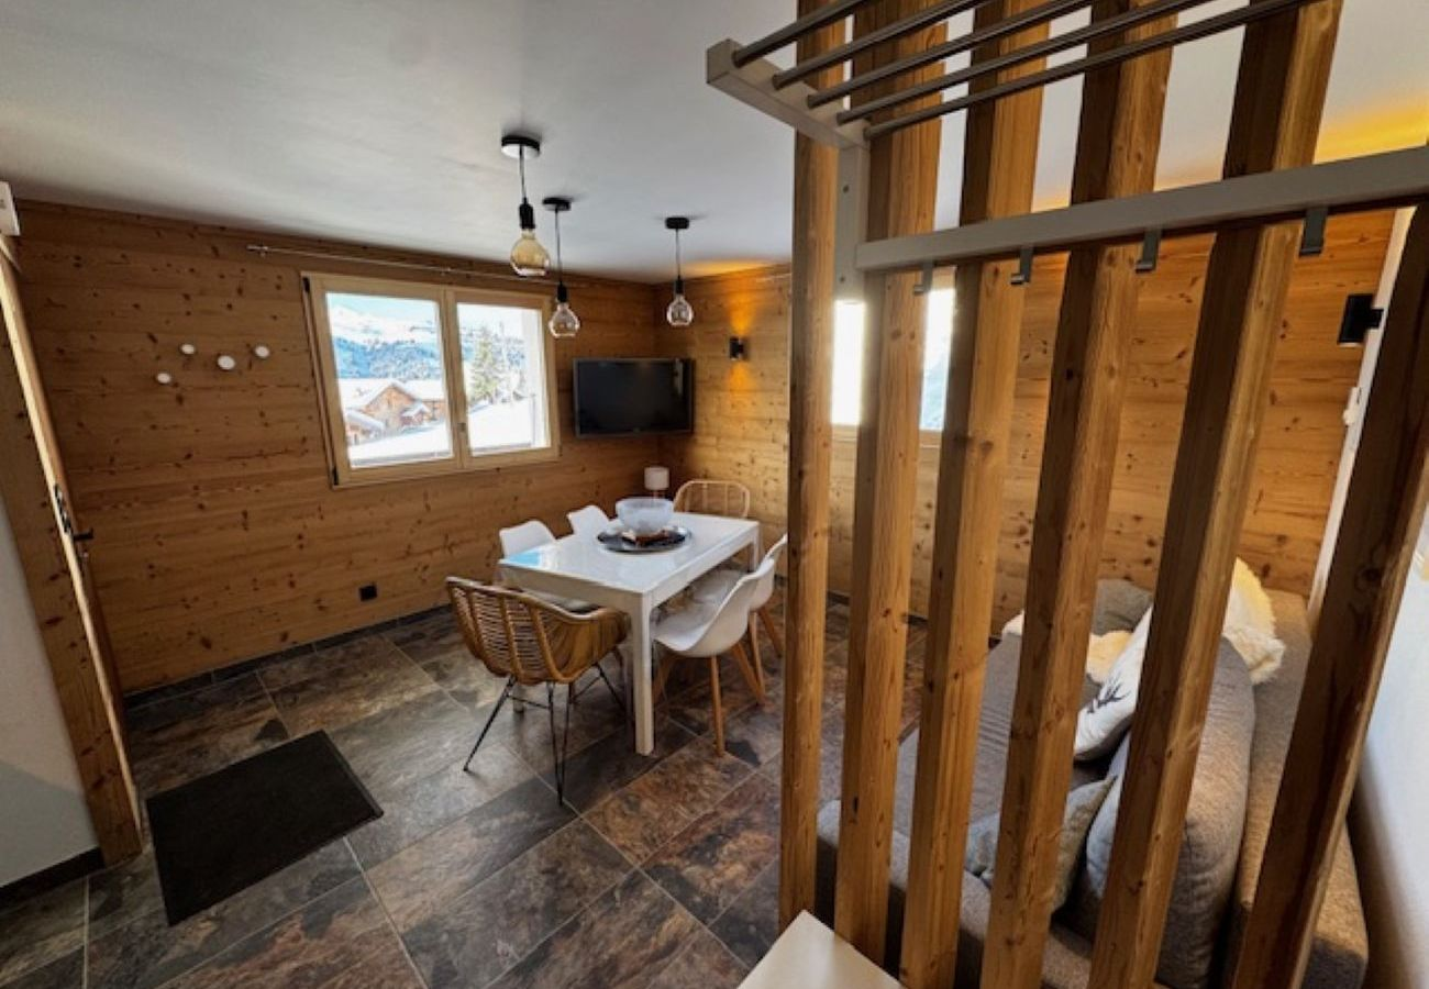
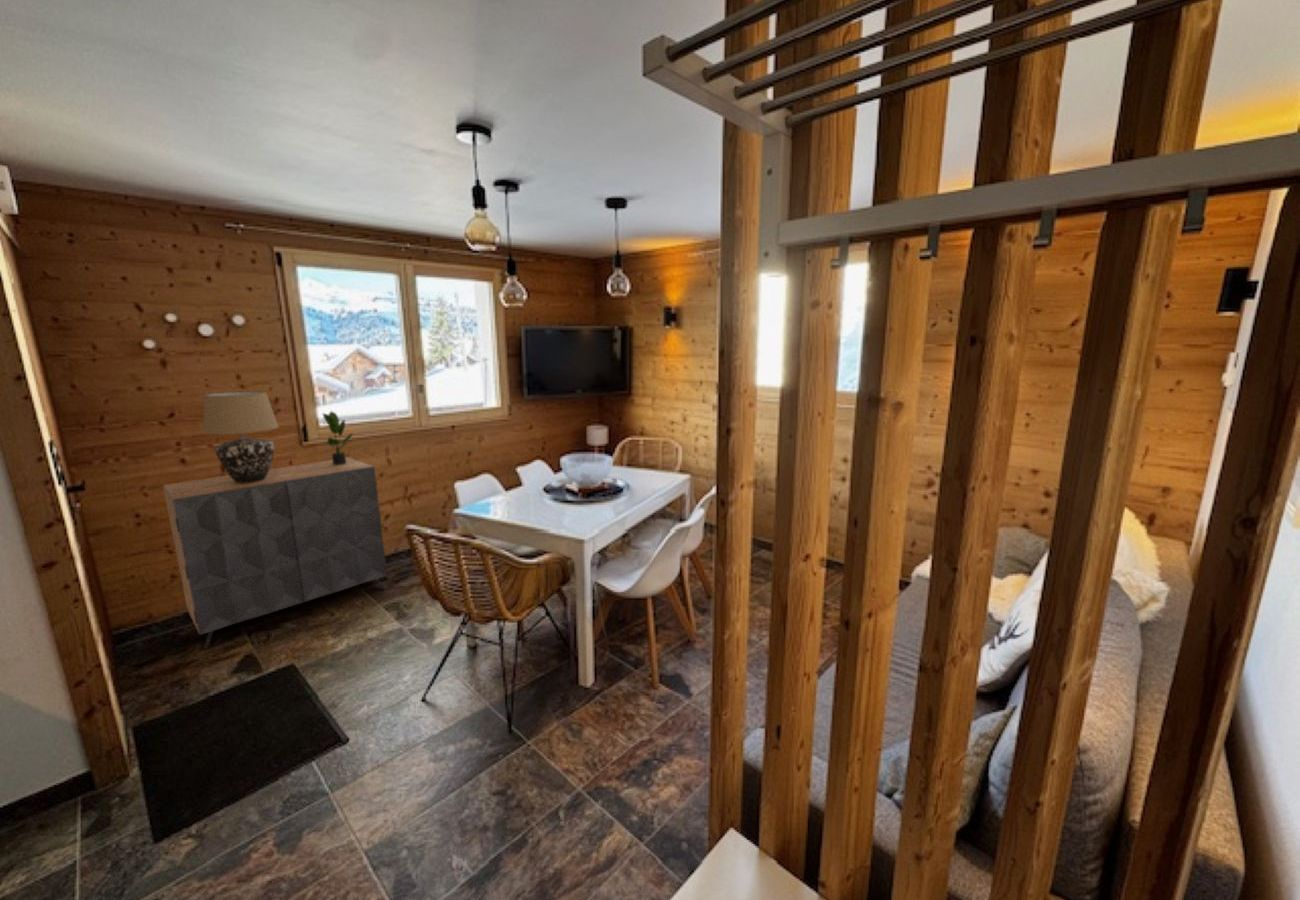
+ potted plant [322,410,354,465]
+ table lamp [202,390,280,483]
+ dresser [162,456,388,650]
